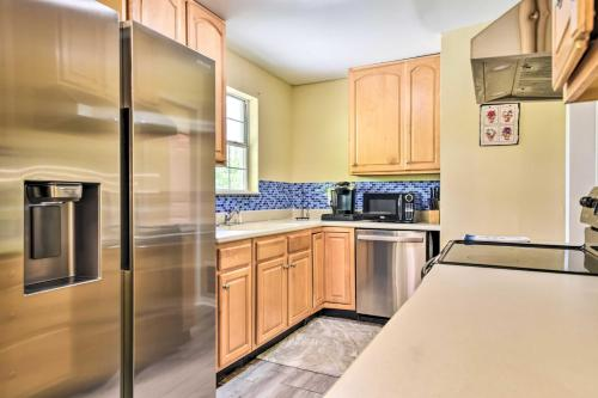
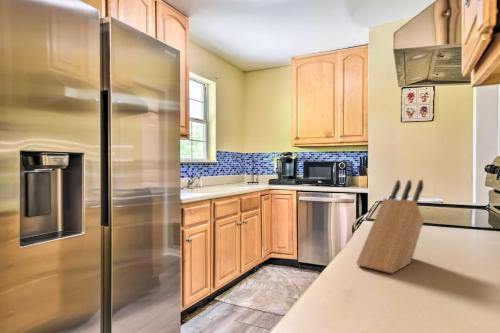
+ knife block [355,179,425,275]
